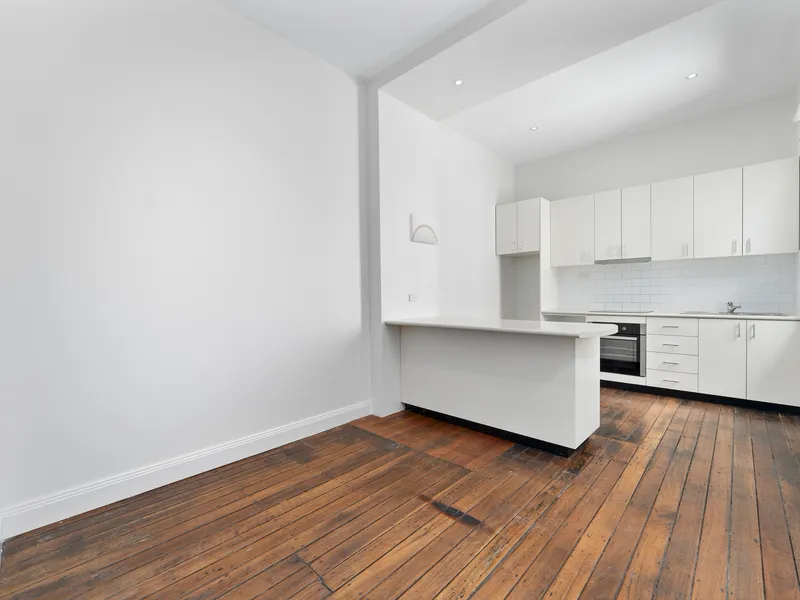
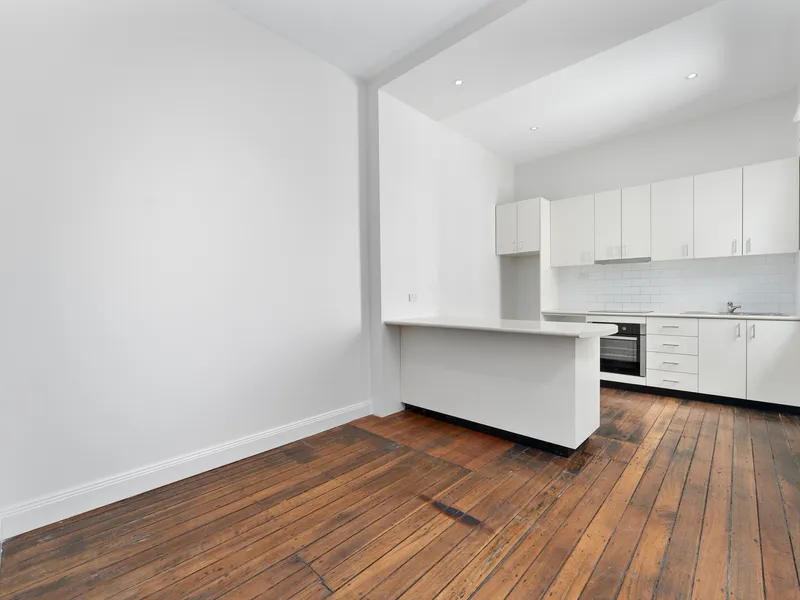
- wall art [409,213,438,246]
